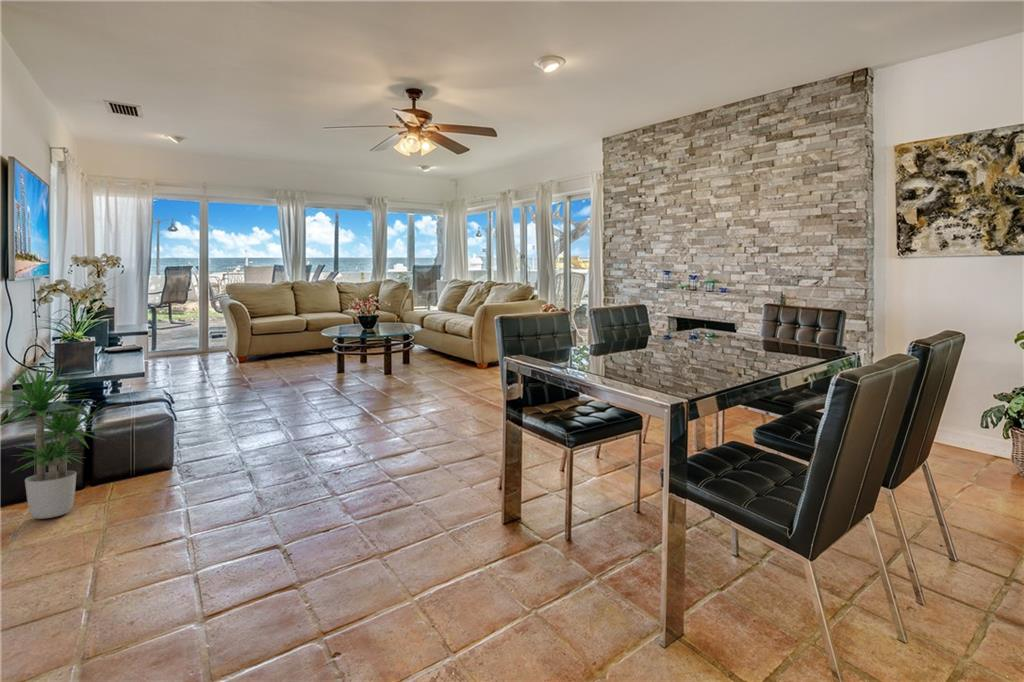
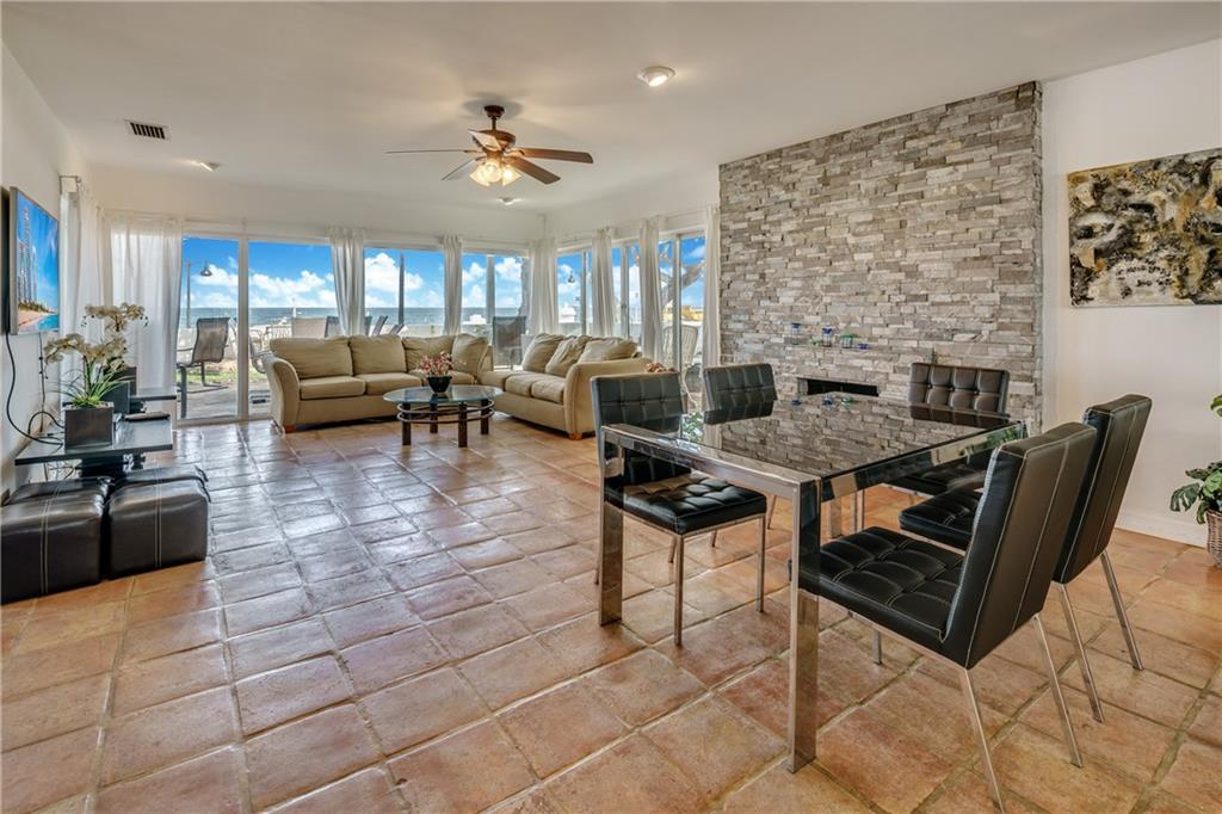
- potted plant [0,364,113,520]
